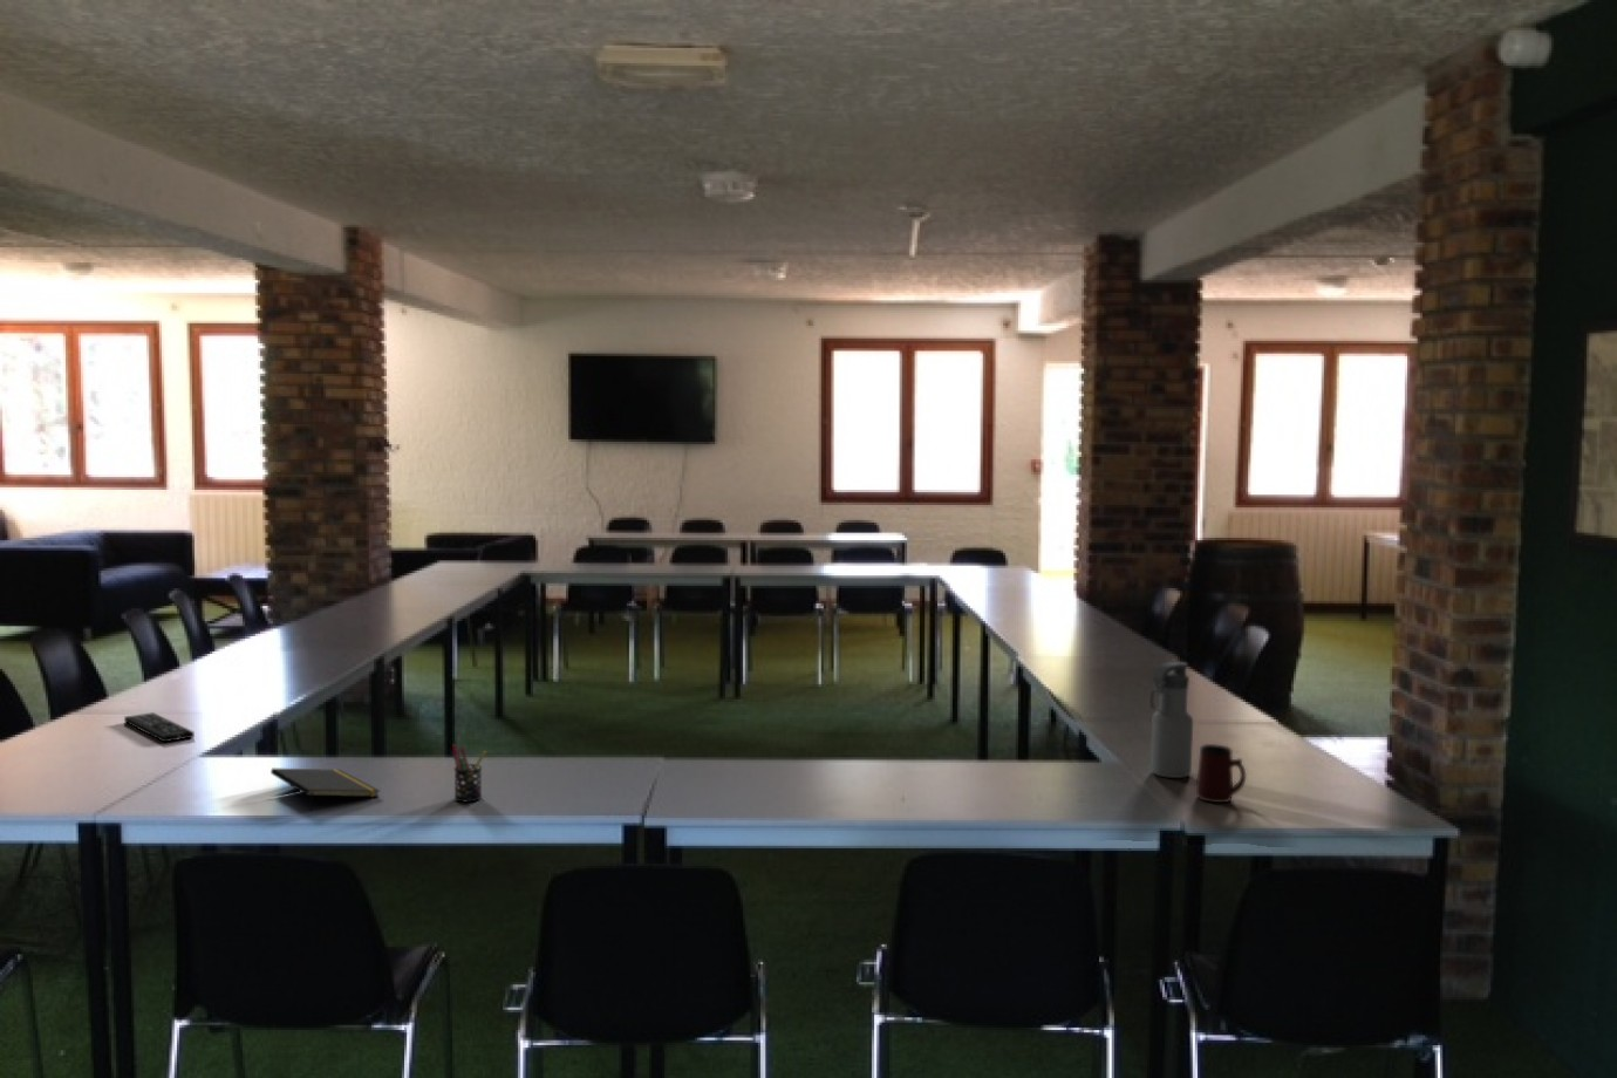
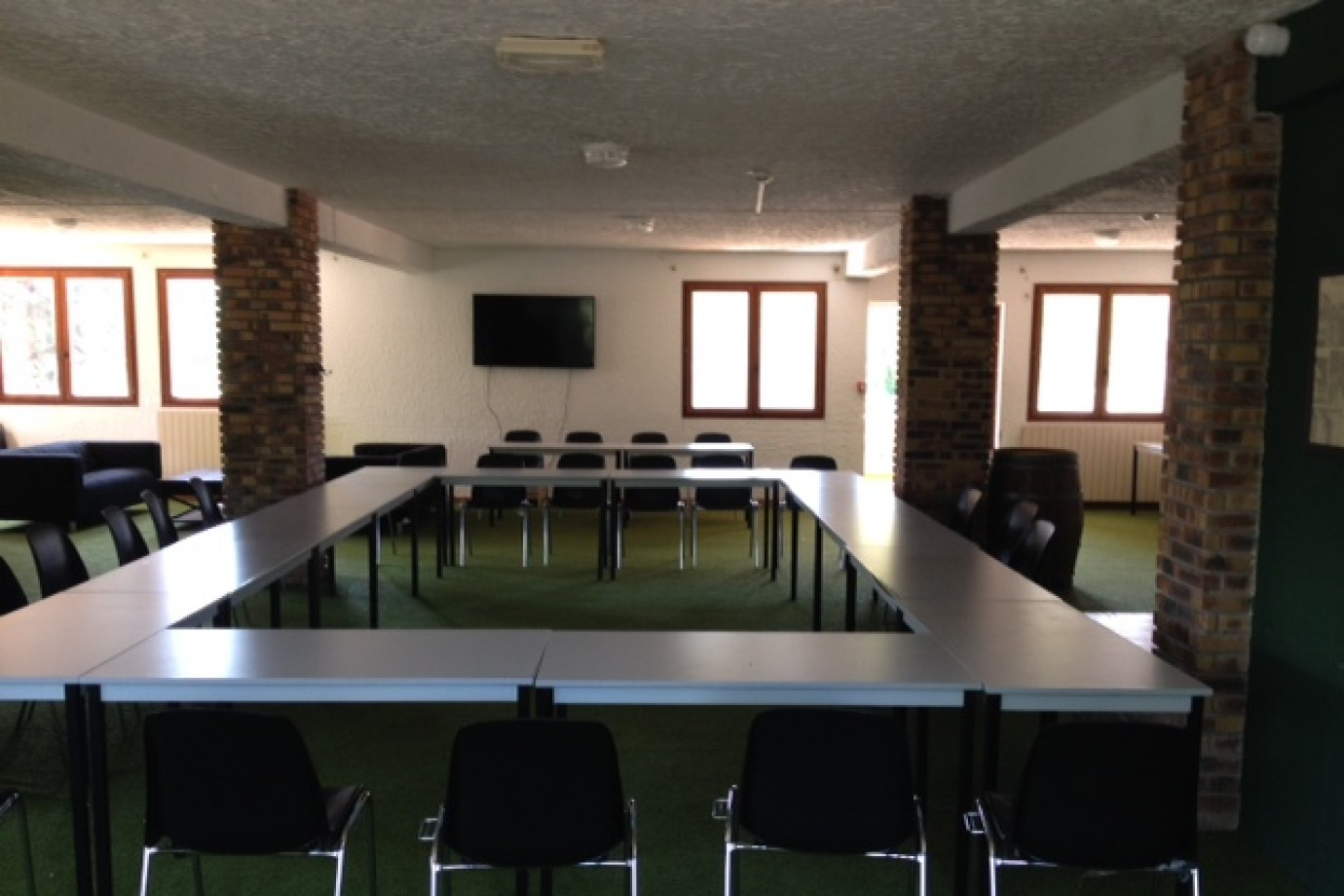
- mug [1195,742,1246,804]
- water bottle [1148,661,1194,780]
- notepad [270,768,381,812]
- pen holder [450,742,487,802]
- remote control [123,711,196,742]
